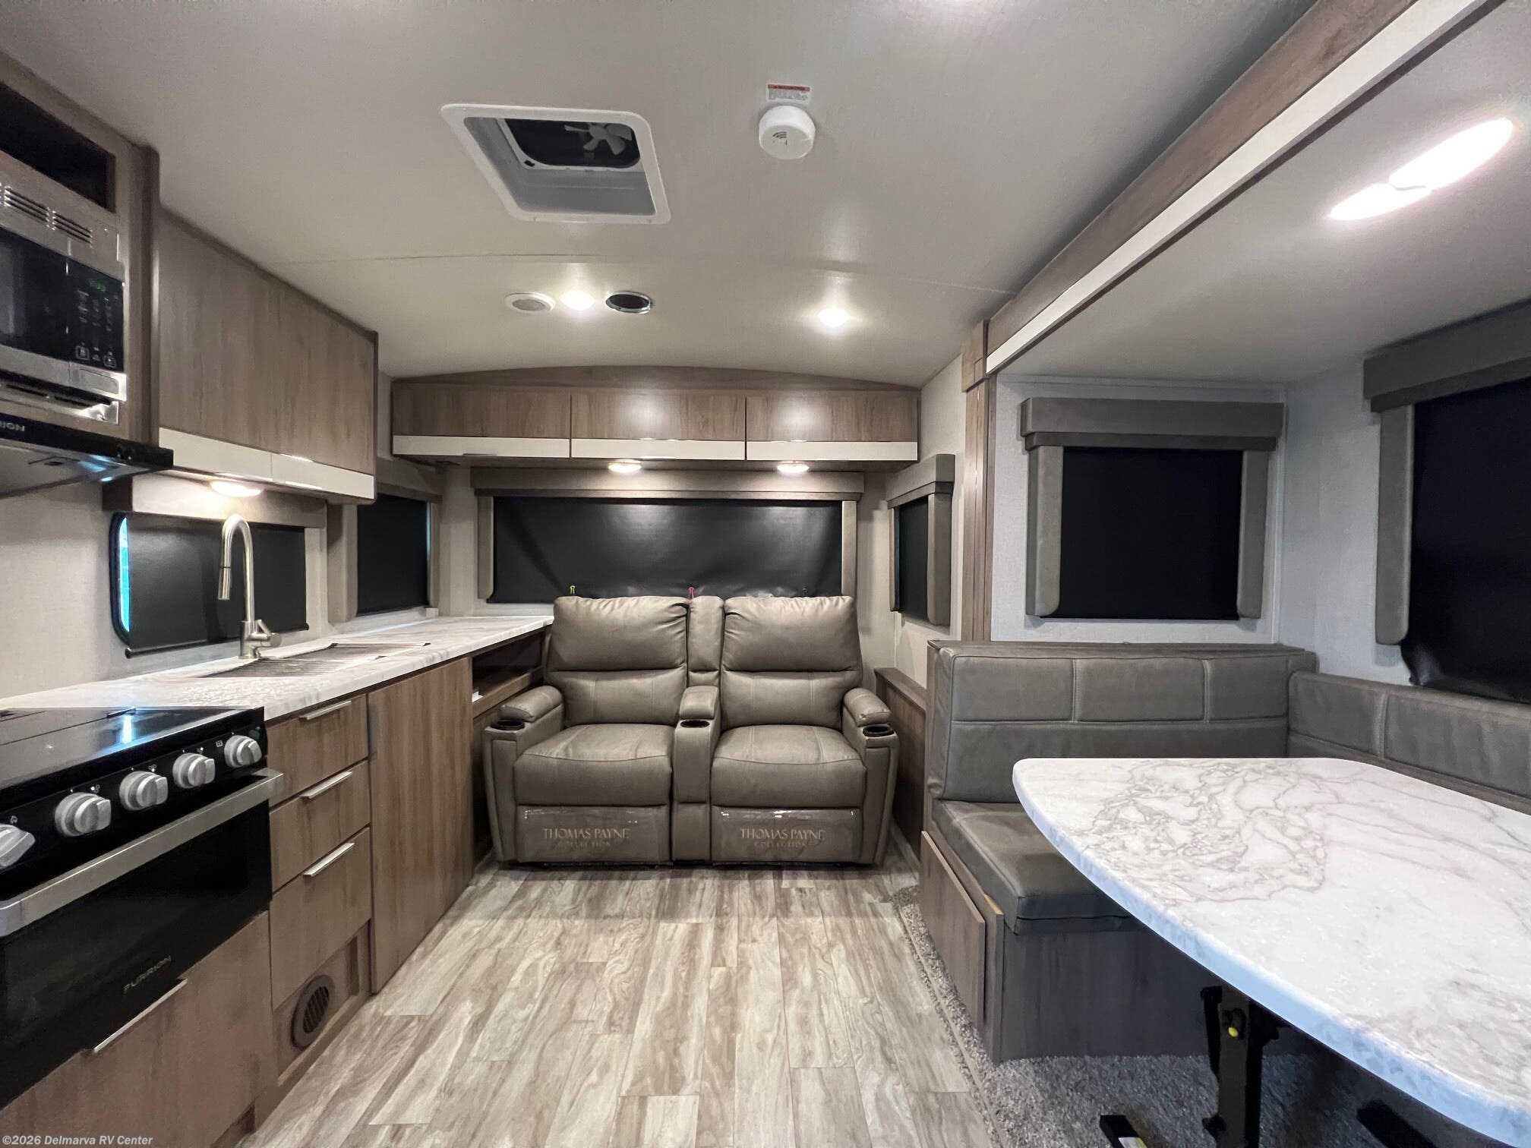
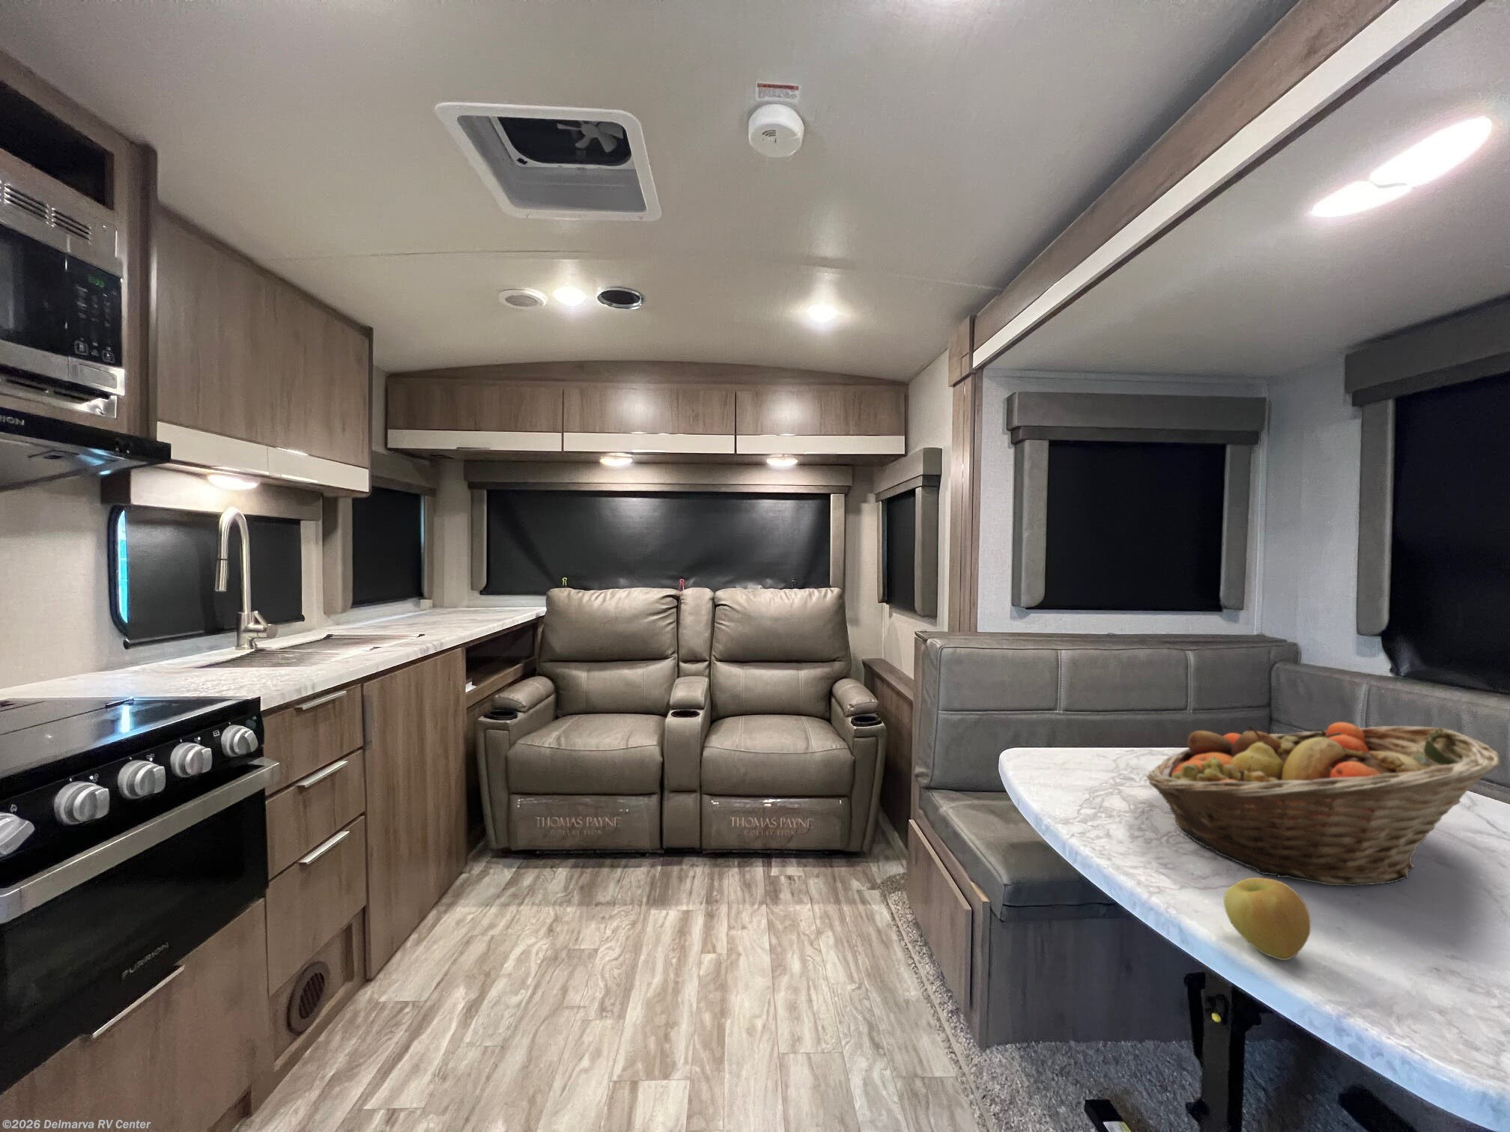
+ fruit basket [1145,722,1503,887]
+ apple [1223,876,1311,961]
